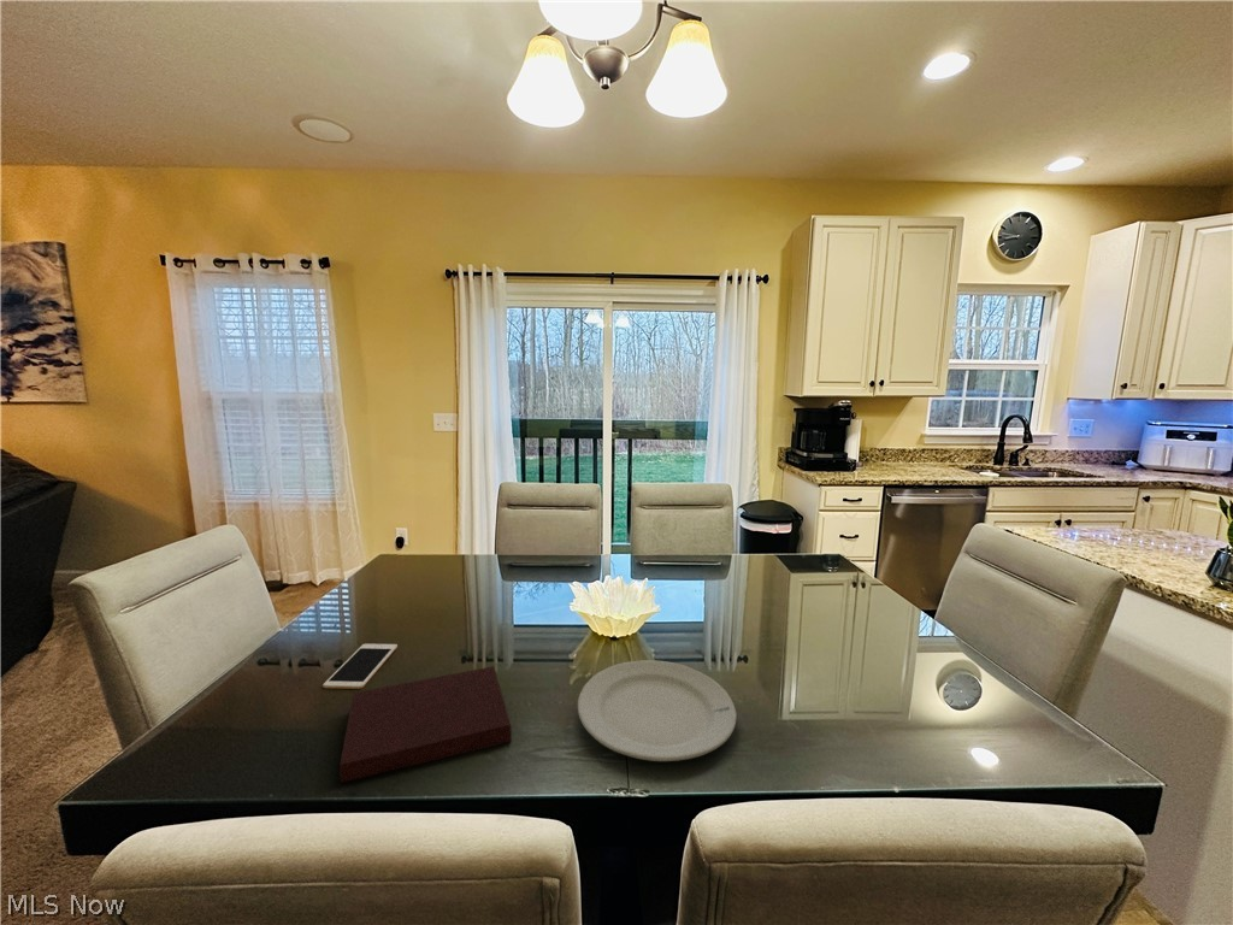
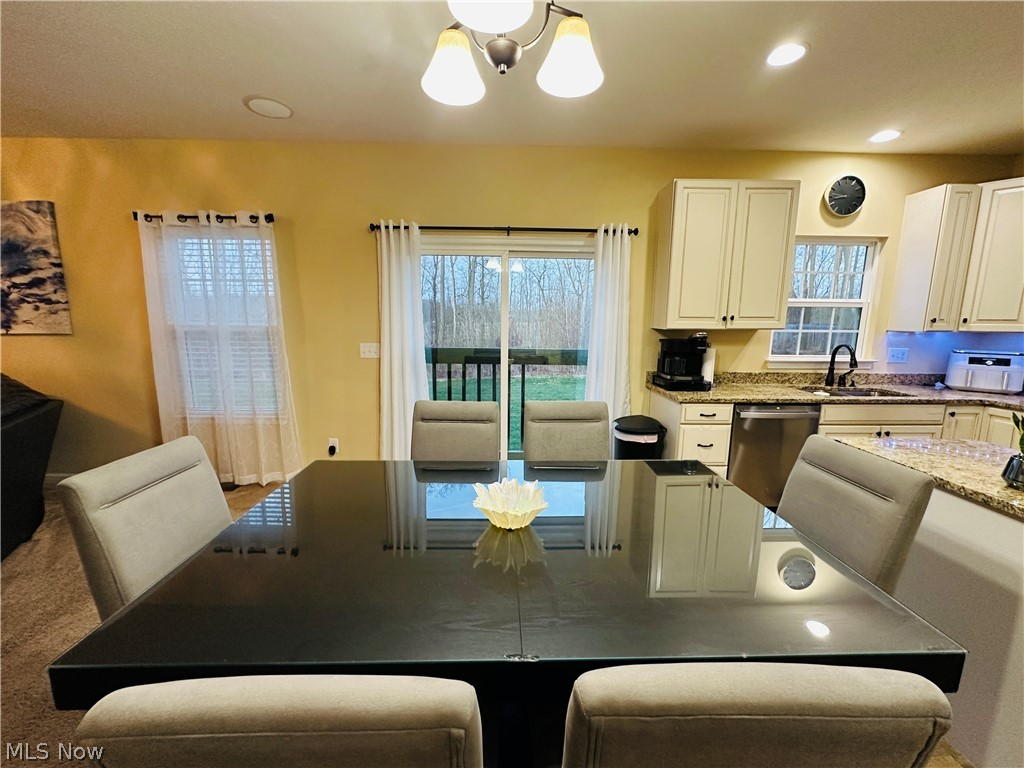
- notebook [338,665,513,784]
- chinaware [577,659,738,762]
- cell phone [321,643,399,690]
